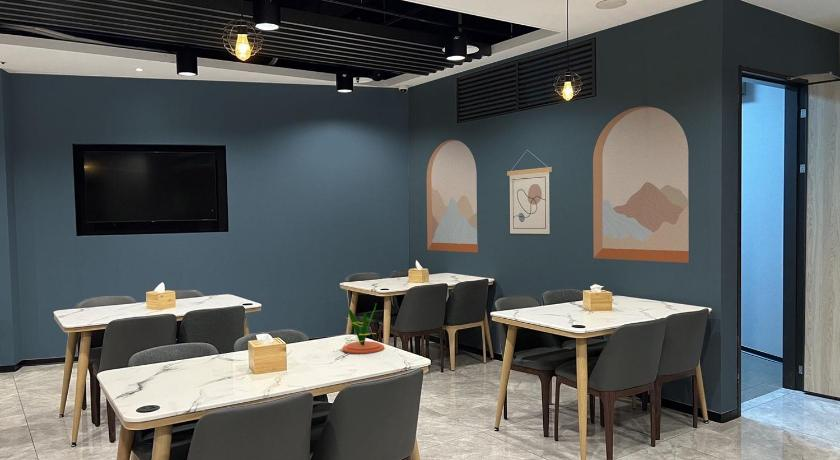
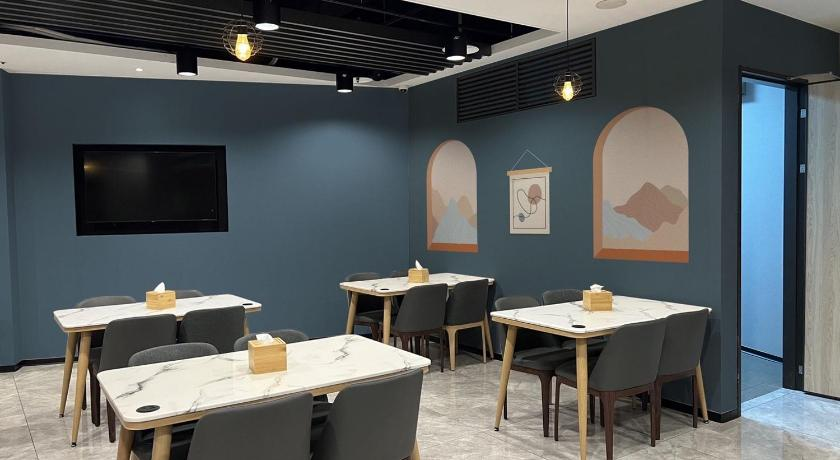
- plant [342,304,385,355]
